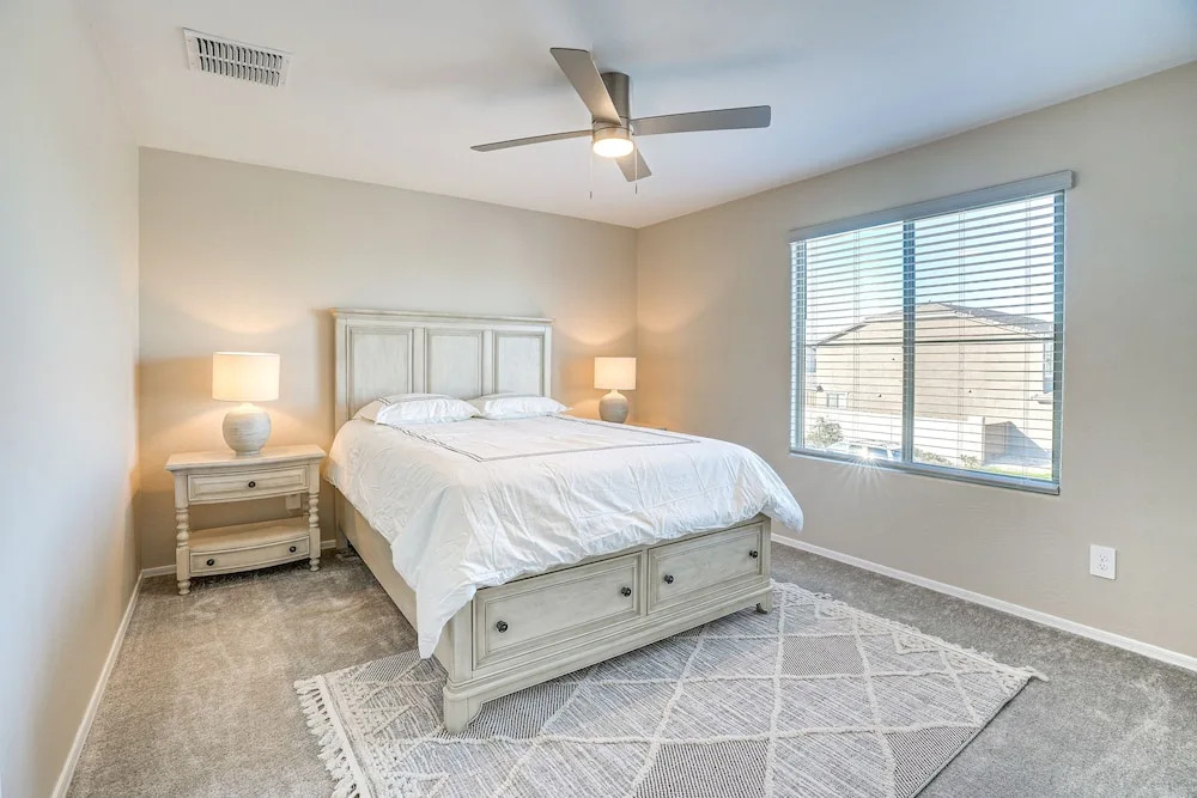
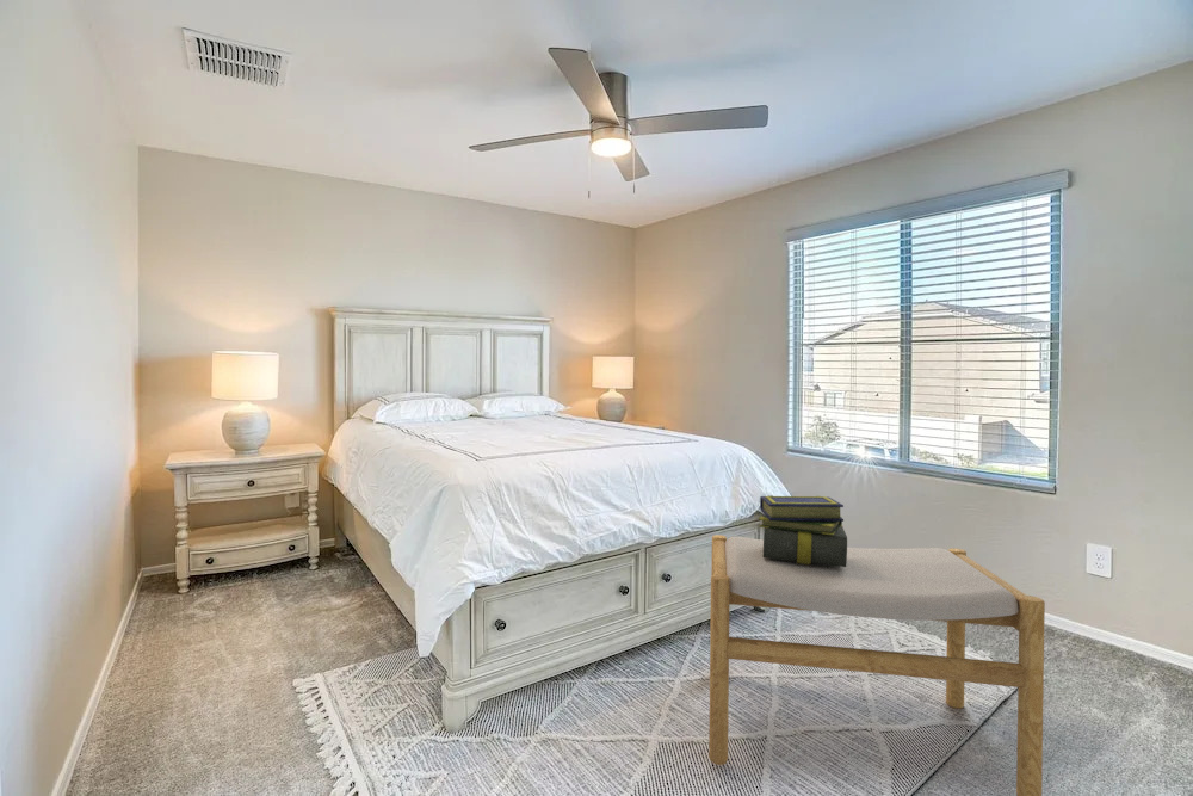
+ stack of books [758,494,848,567]
+ footstool [707,533,1046,796]
